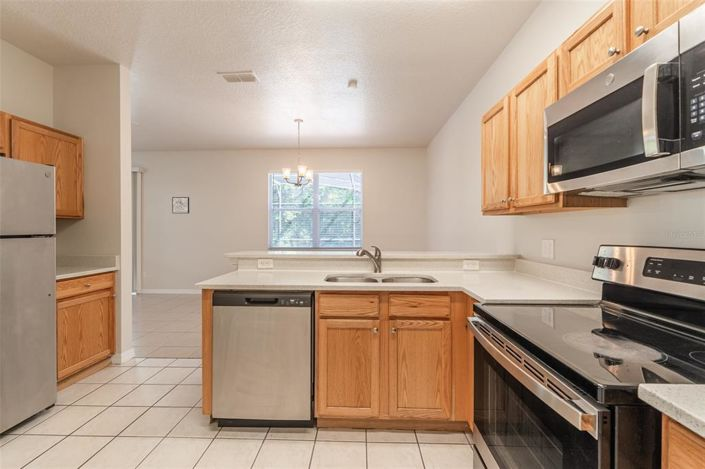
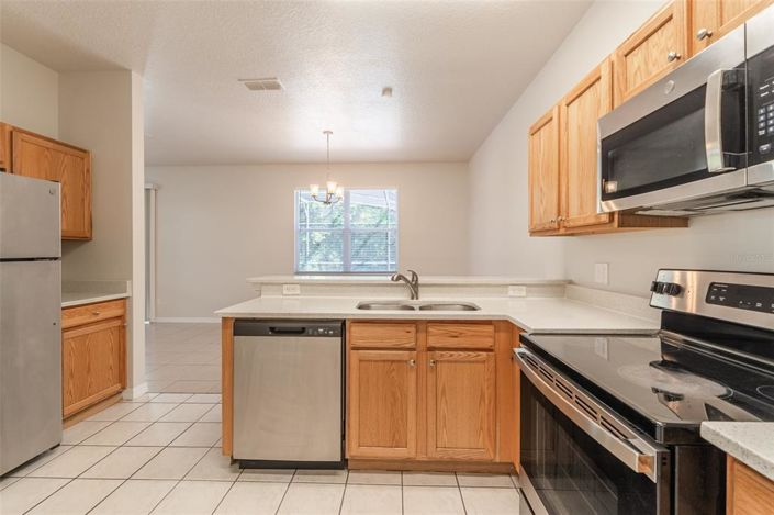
- wall art [171,196,190,214]
